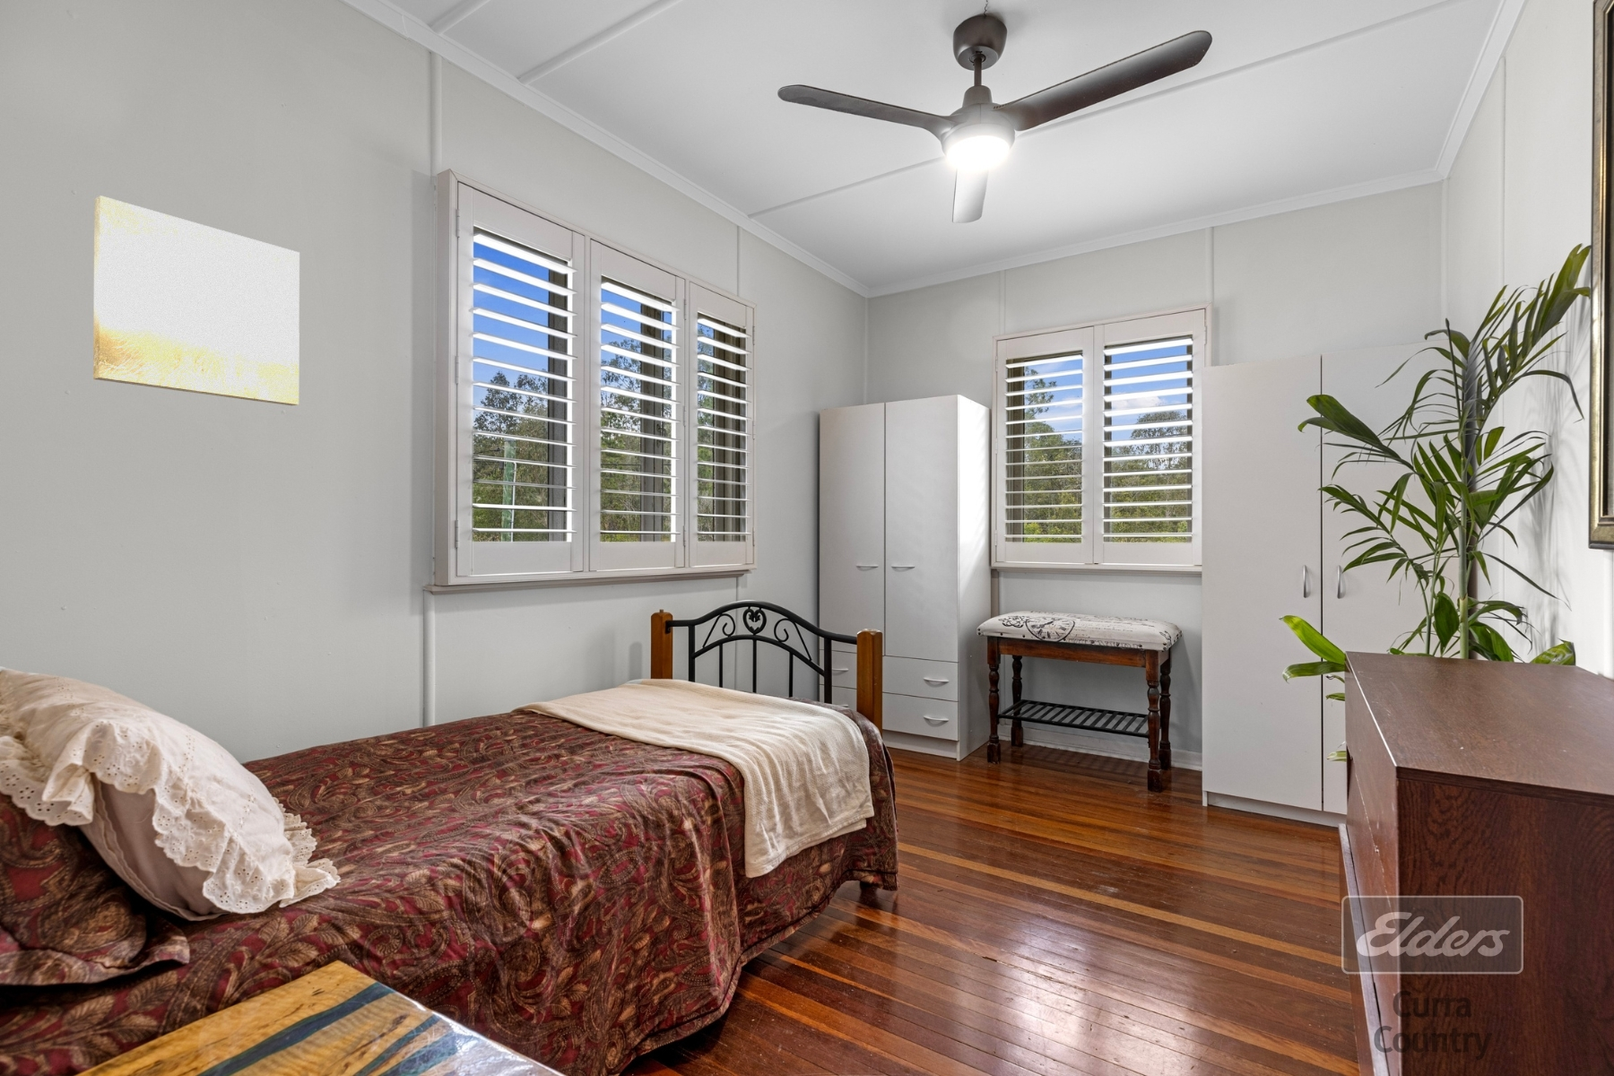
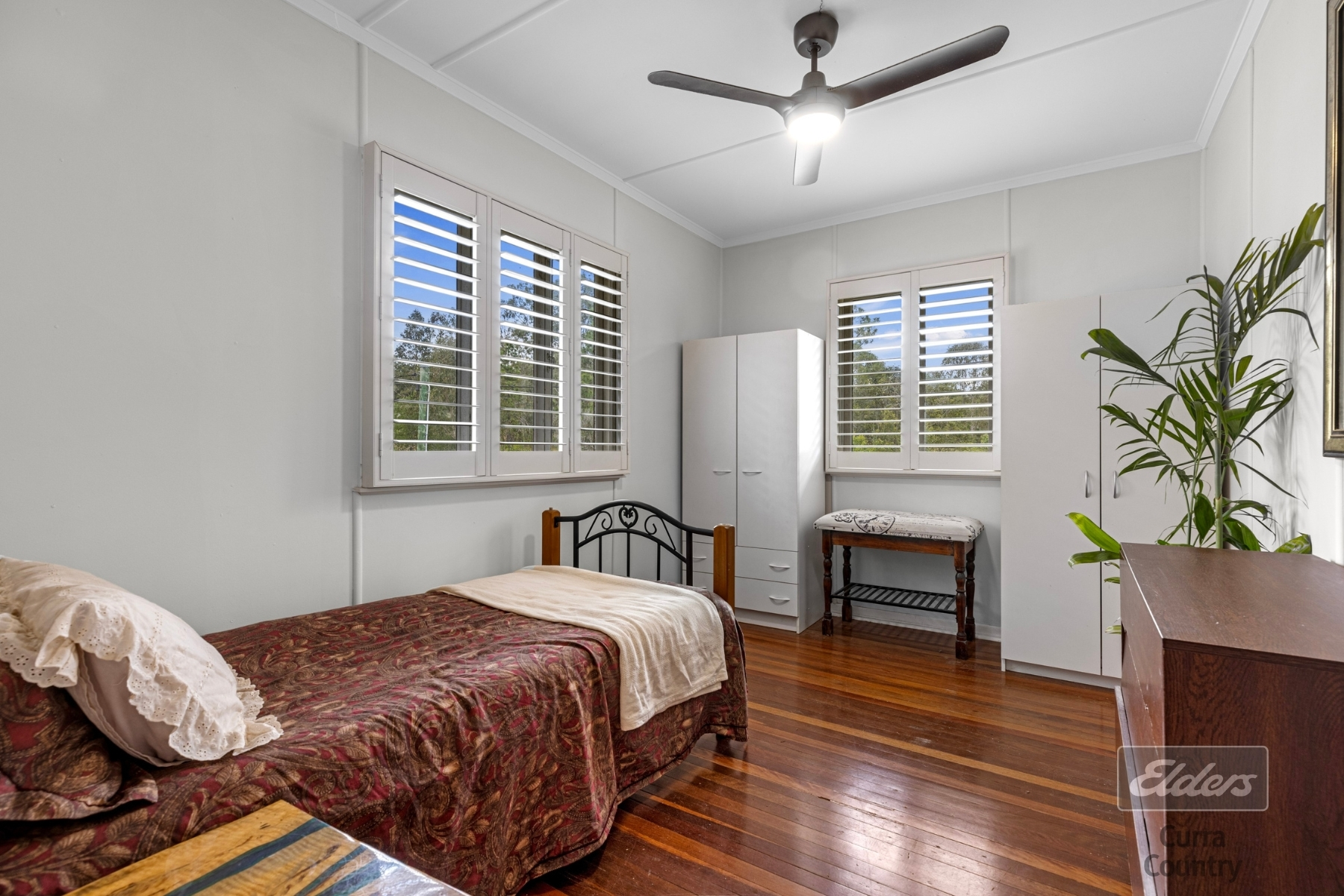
- wall art [92,195,300,406]
